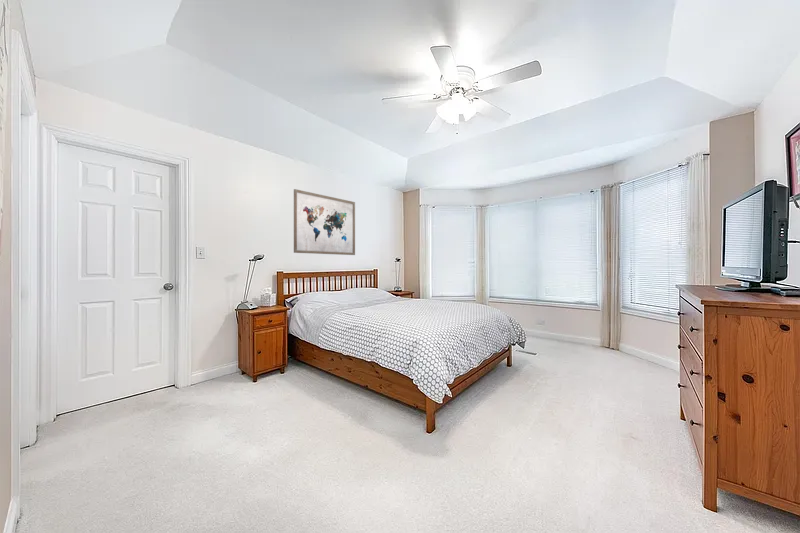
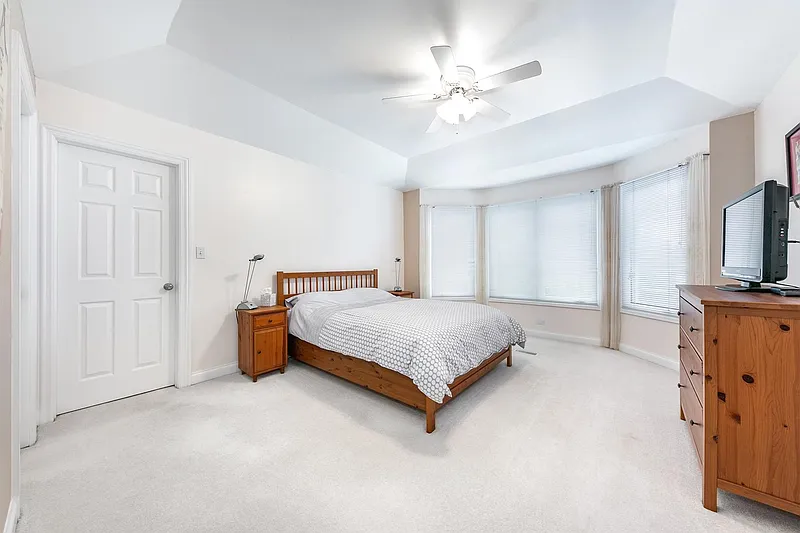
- wall art [293,188,356,256]
